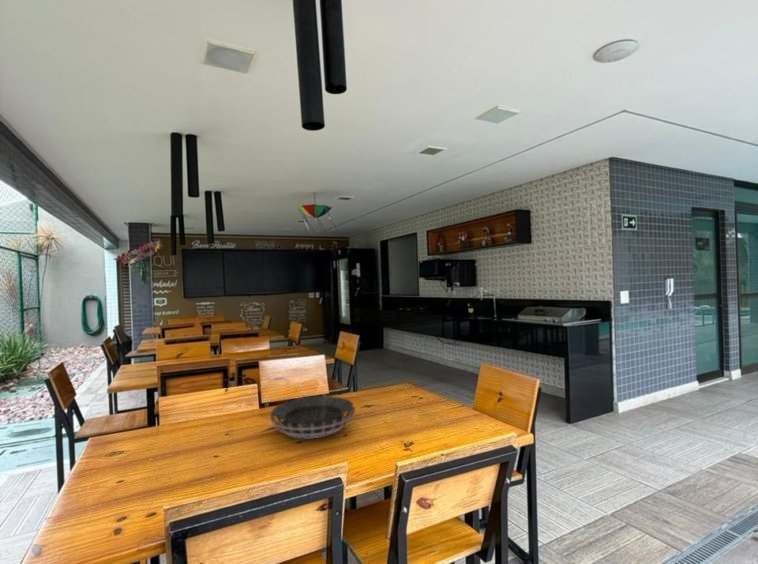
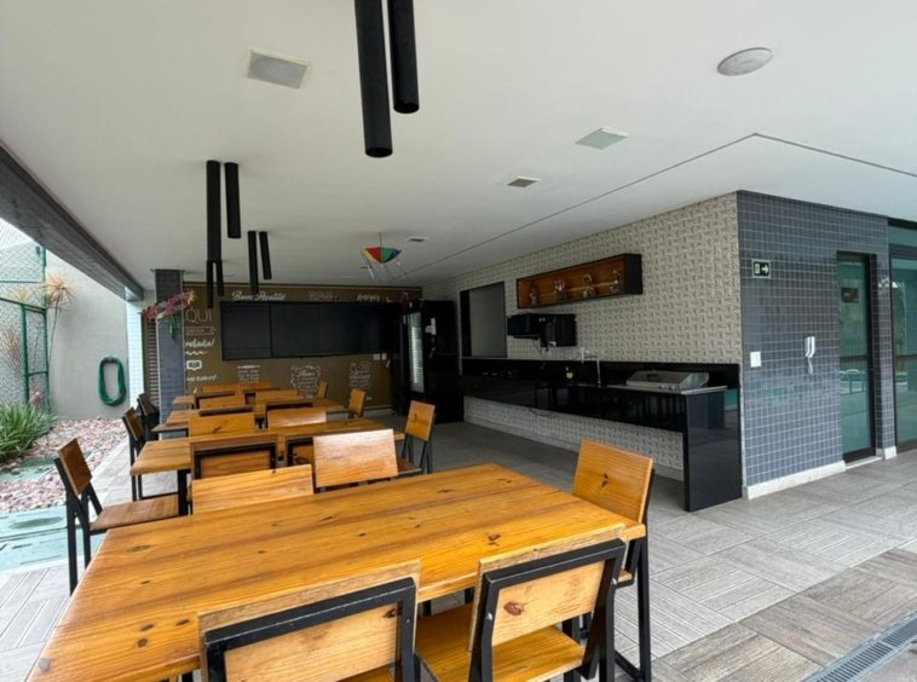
- decorative bowl [269,395,357,439]
